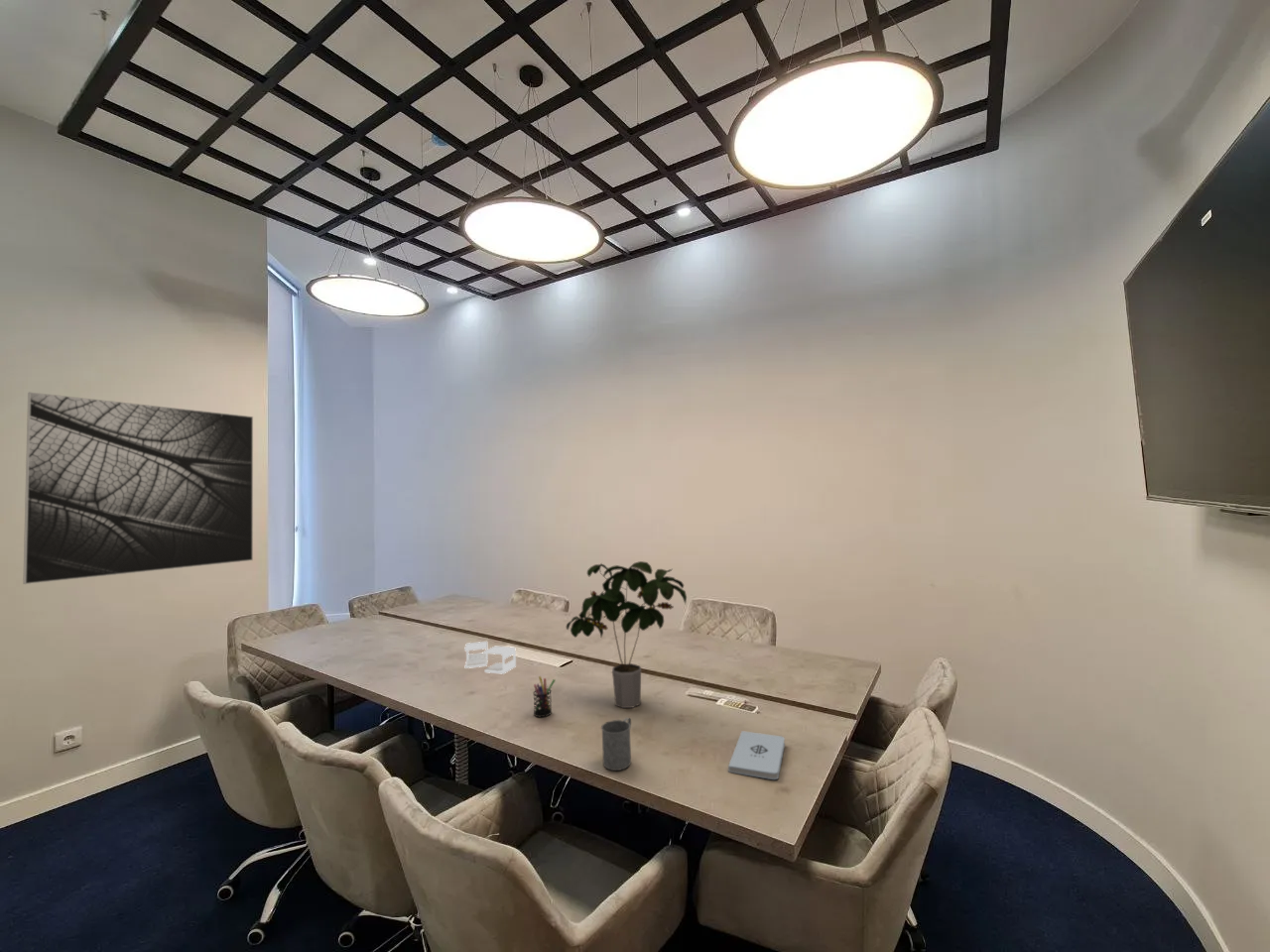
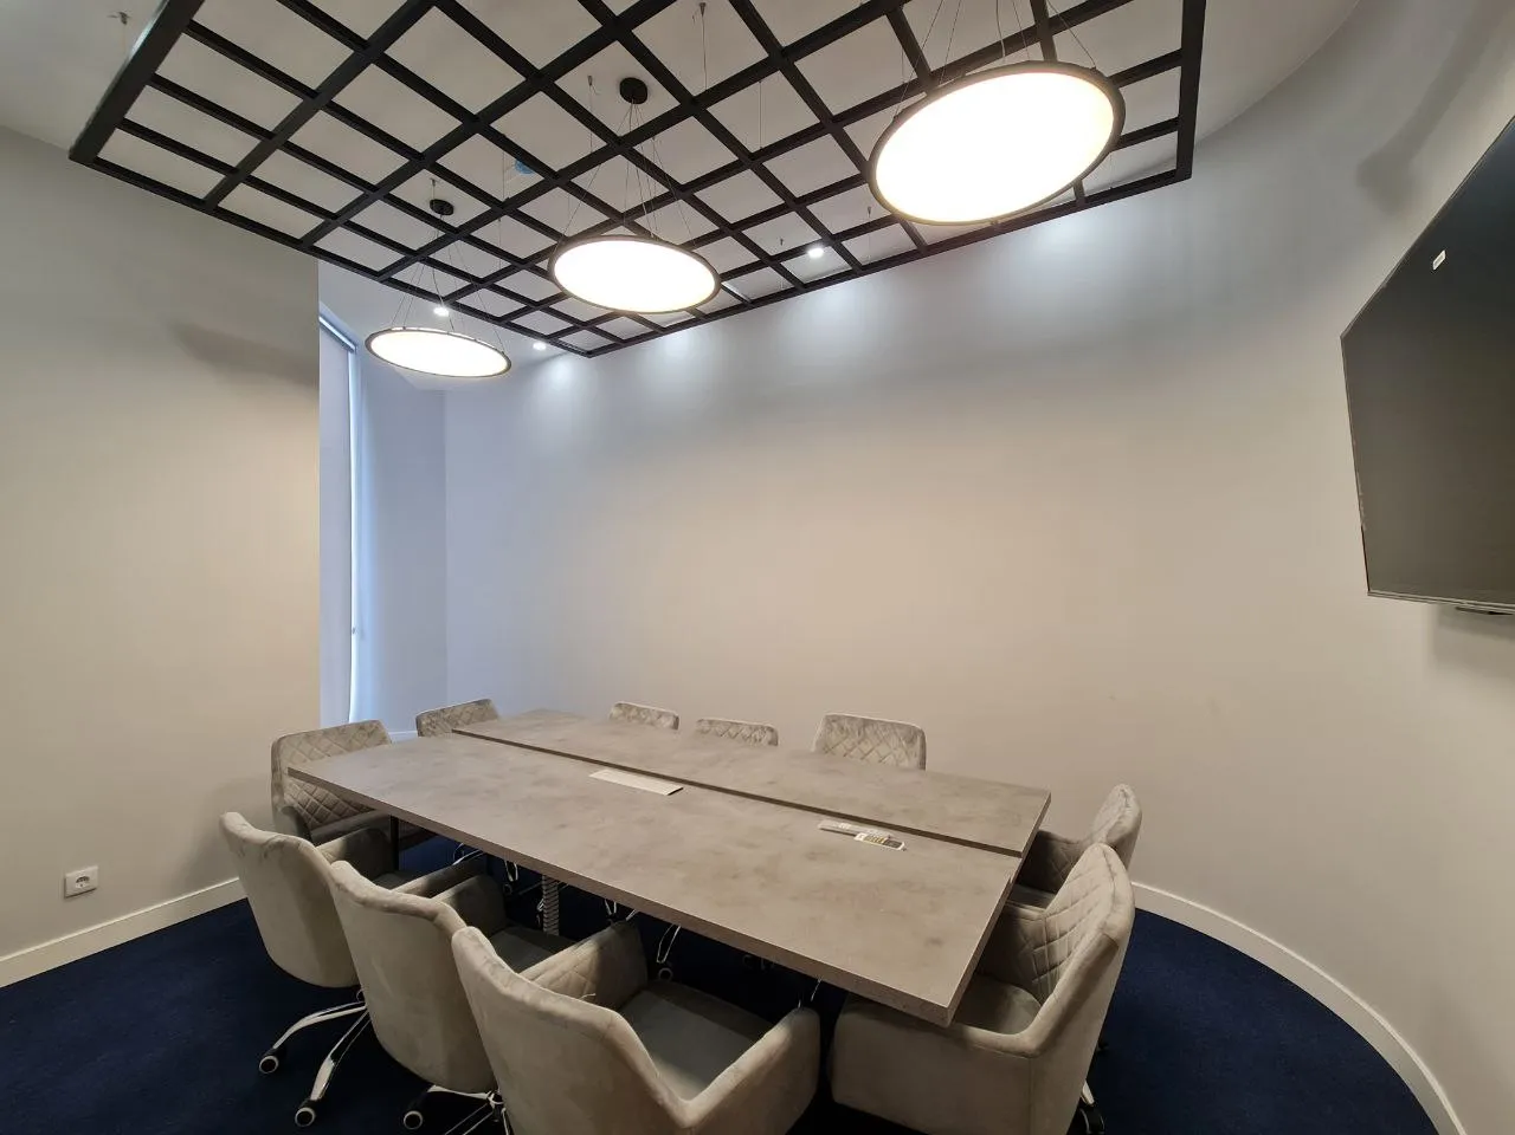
- pen holder [532,675,557,718]
- potted plant [566,560,688,709]
- notepad [727,730,786,780]
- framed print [22,391,254,585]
- tissue box [463,641,517,675]
- mug [600,716,632,772]
